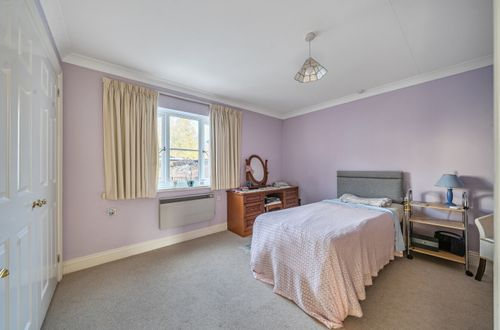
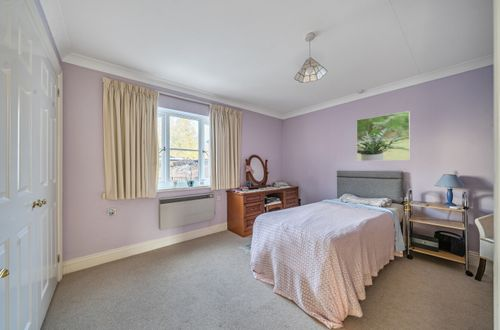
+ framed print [356,110,411,162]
